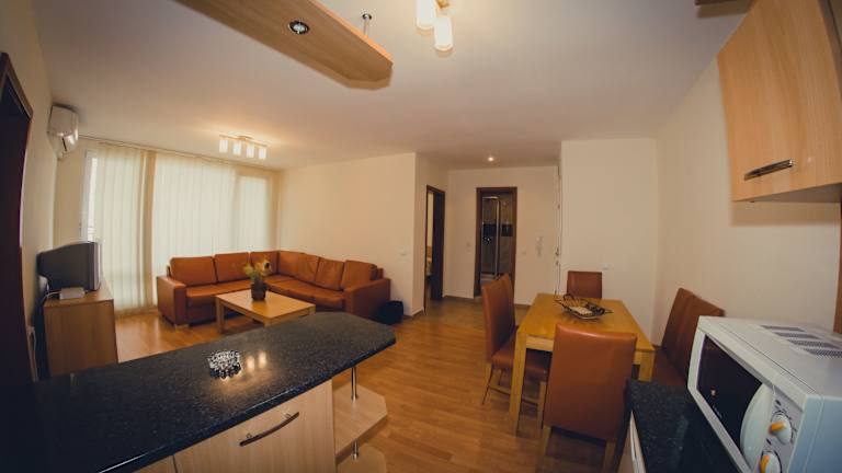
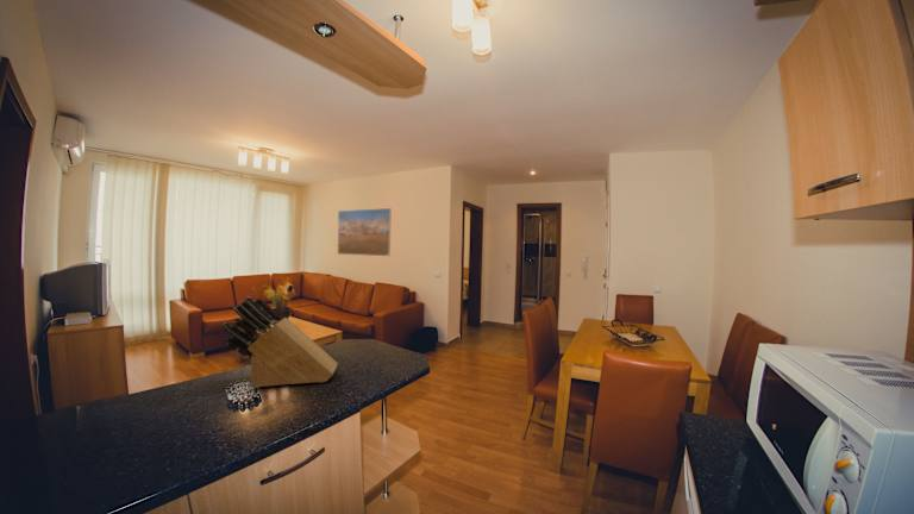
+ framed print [337,207,393,257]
+ knife block [221,295,339,389]
